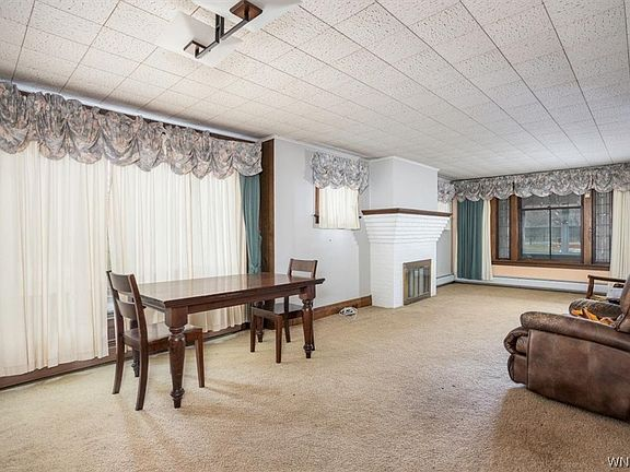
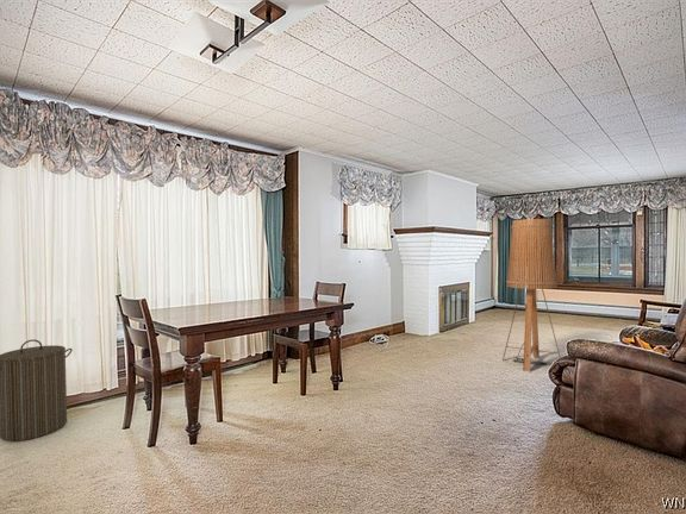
+ laundry hamper [0,338,74,443]
+ floor lamp [501,218,562,372]
